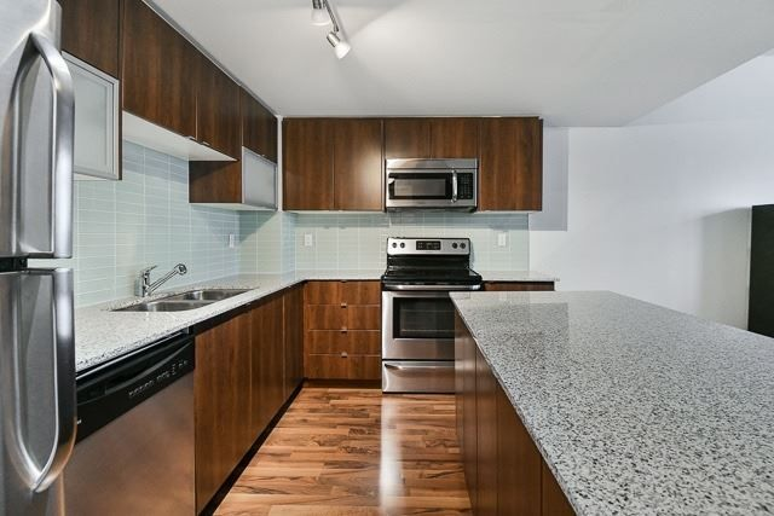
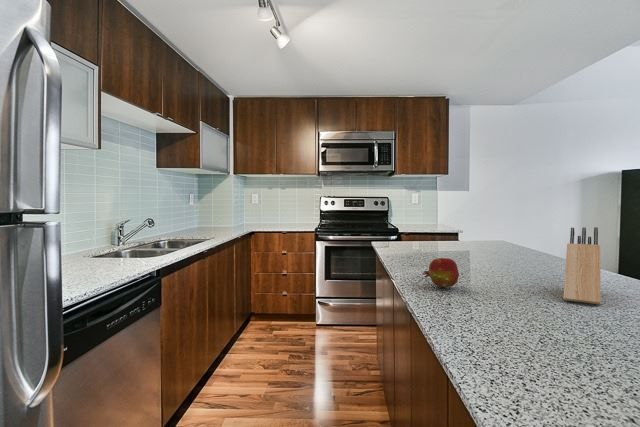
+ fruit [422,257,460,288]
+ knife block [562,226,601,306]
